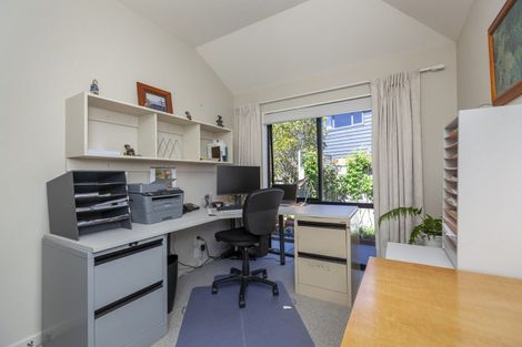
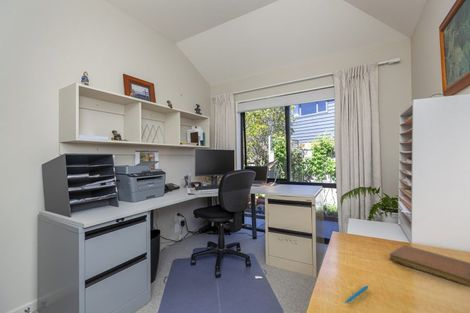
+ pen [345,285,369,304]
+ notebook [388,244,470,288]
